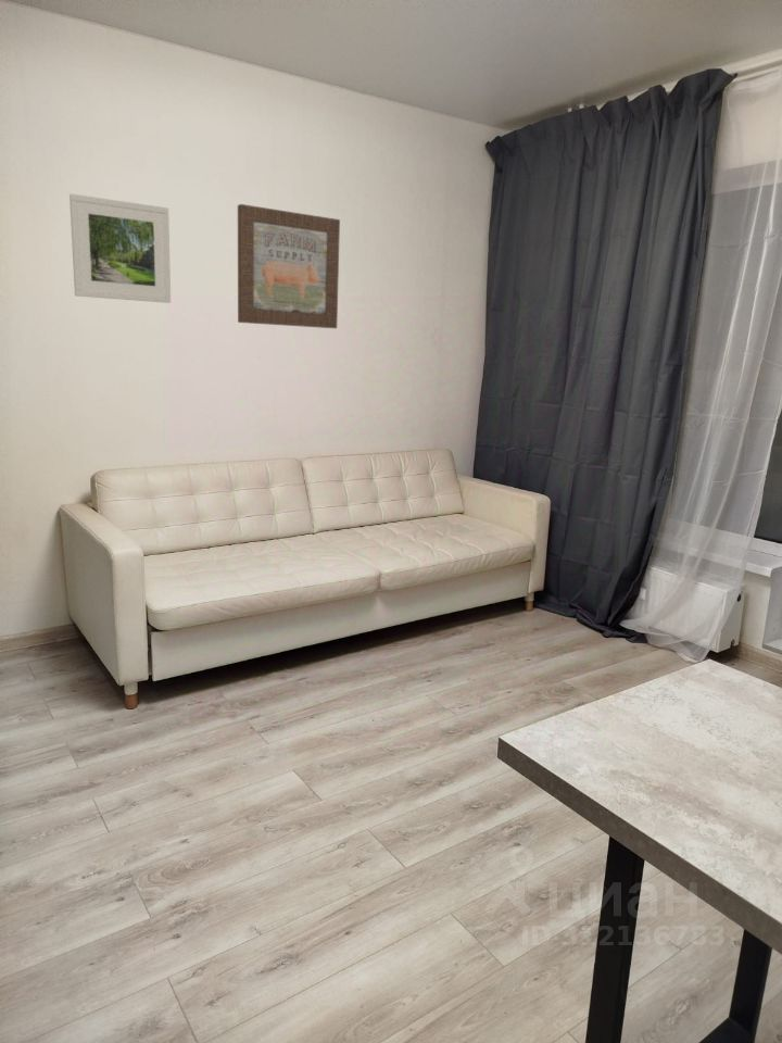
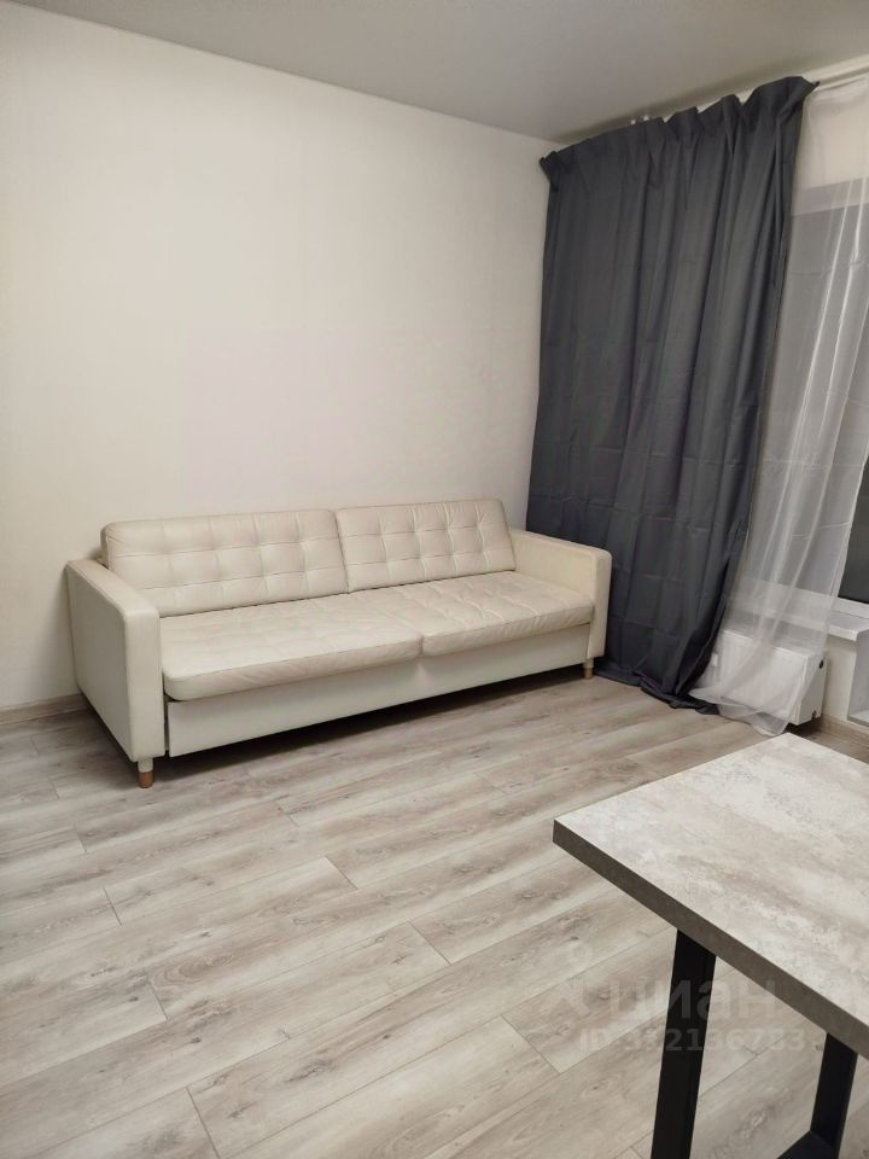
- wall art [237,203,341,329]
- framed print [68,193,172,304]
